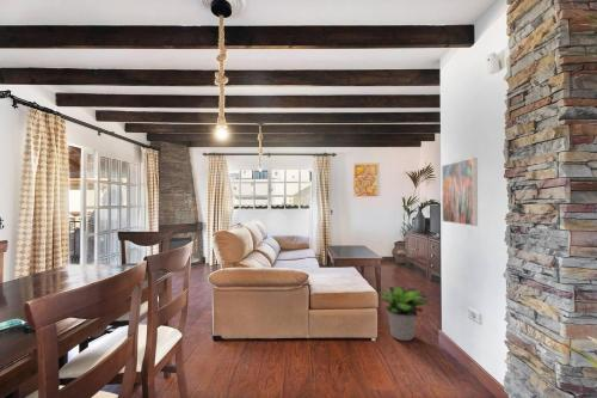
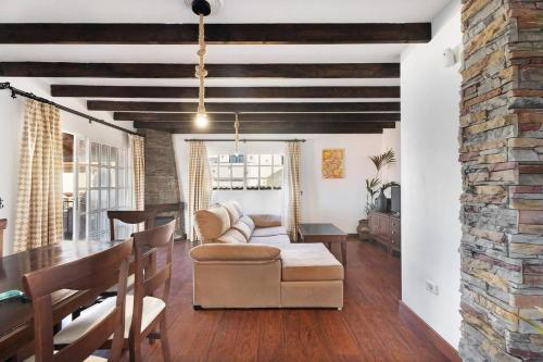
- potted plant [376,286,432,342]
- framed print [441,157,479,227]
